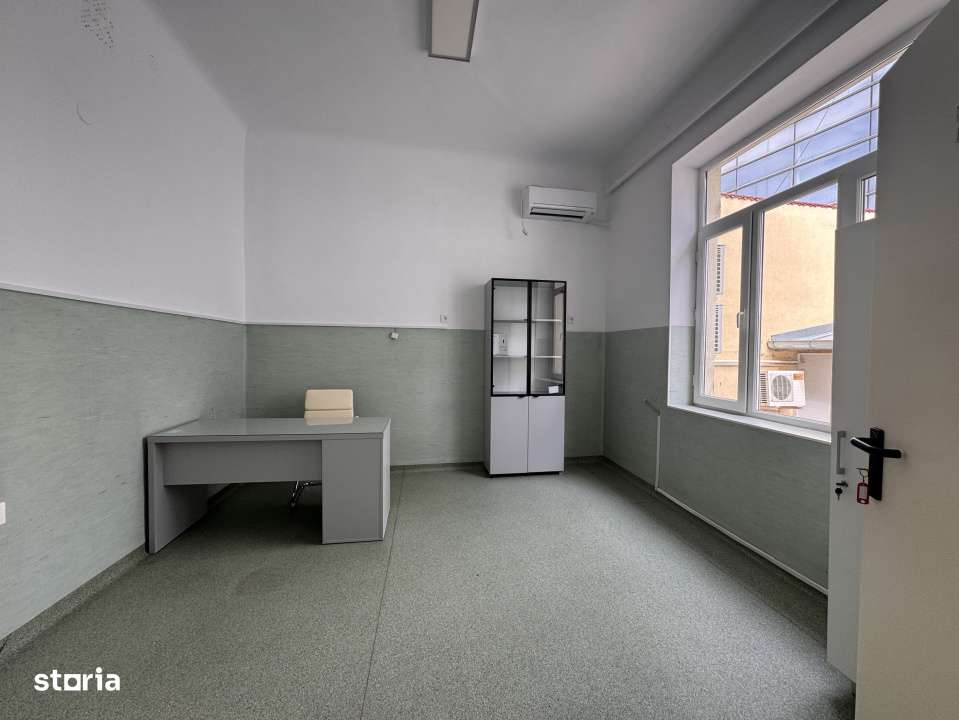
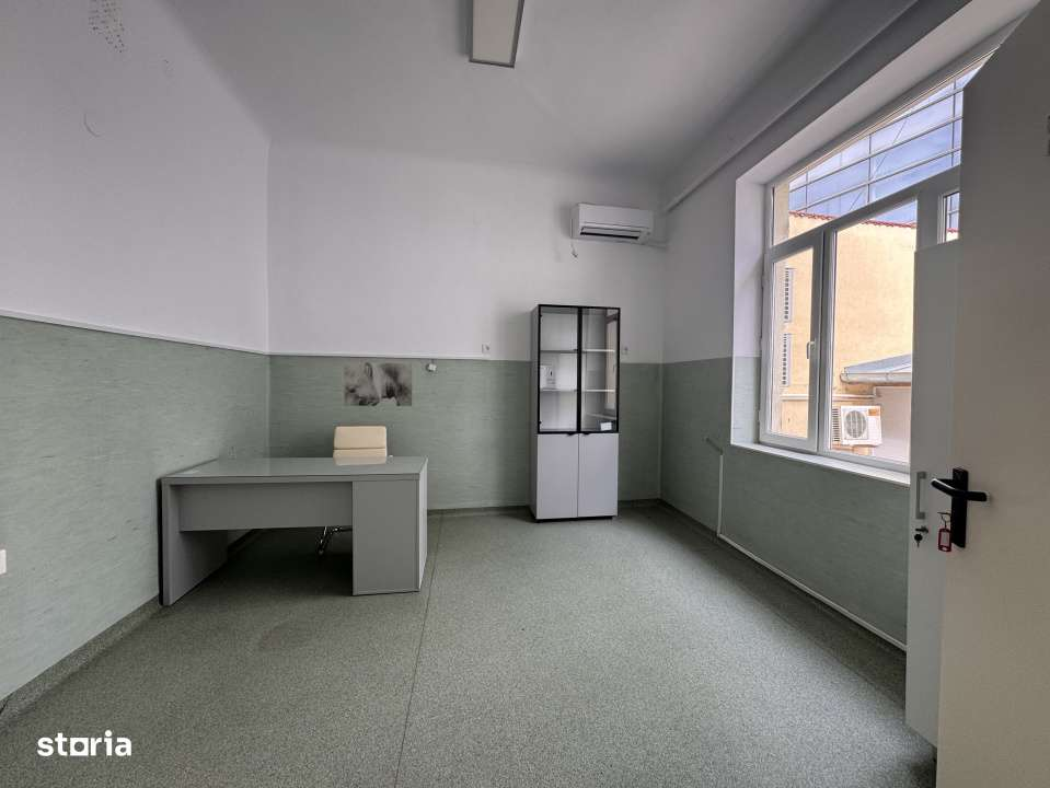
+ wall art [344,361,413,407]
